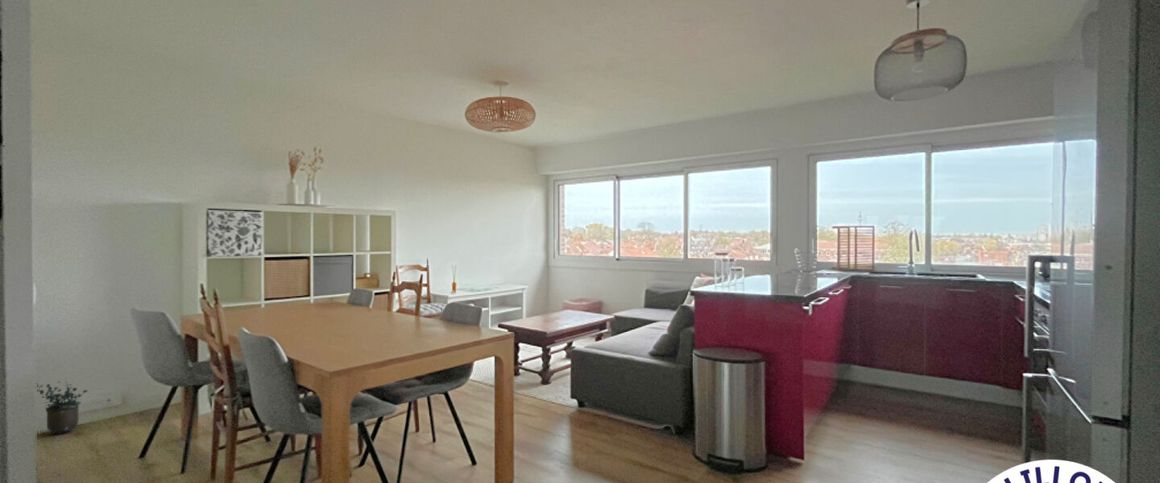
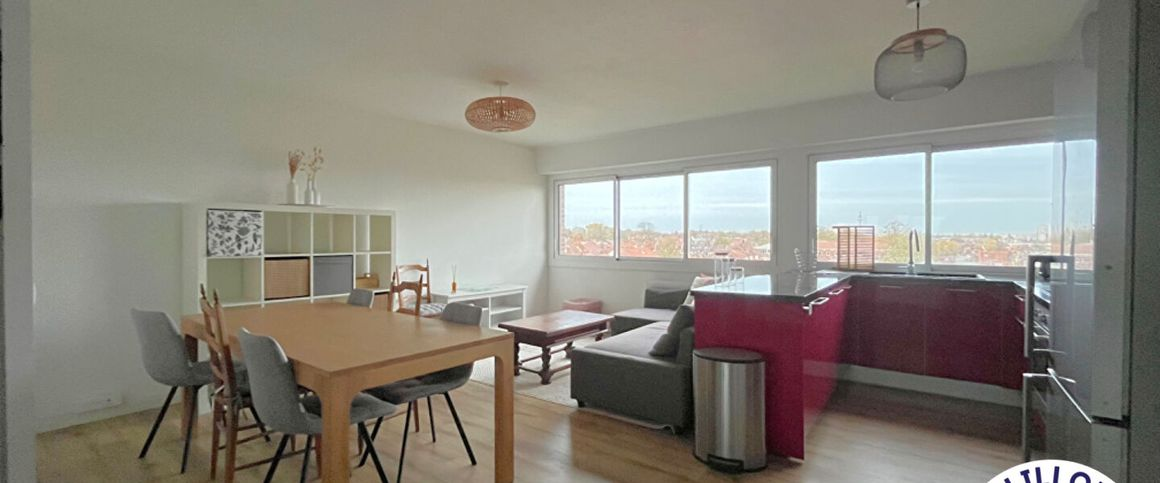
- potted plant [36,380,88,435]
